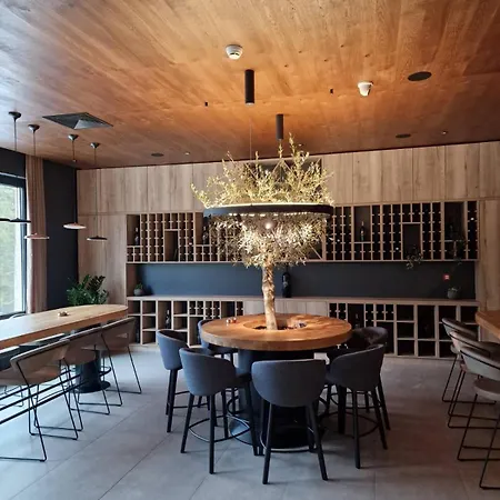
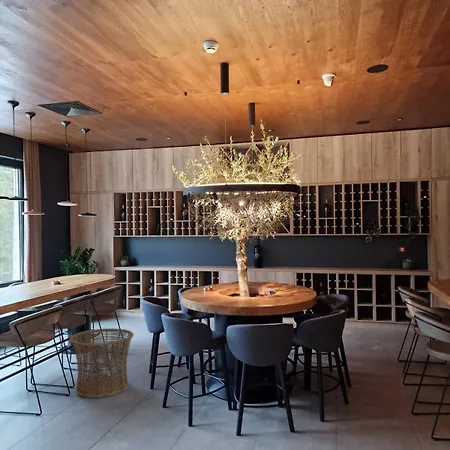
+ basket [68,327,134,399]
